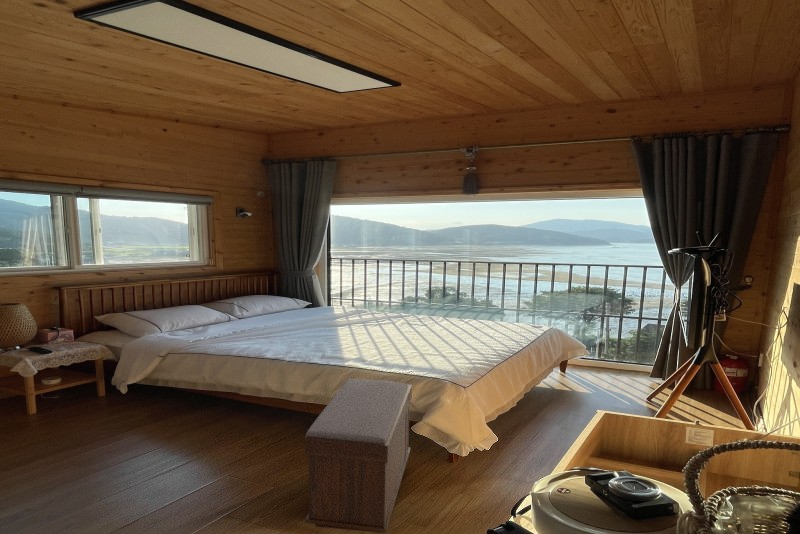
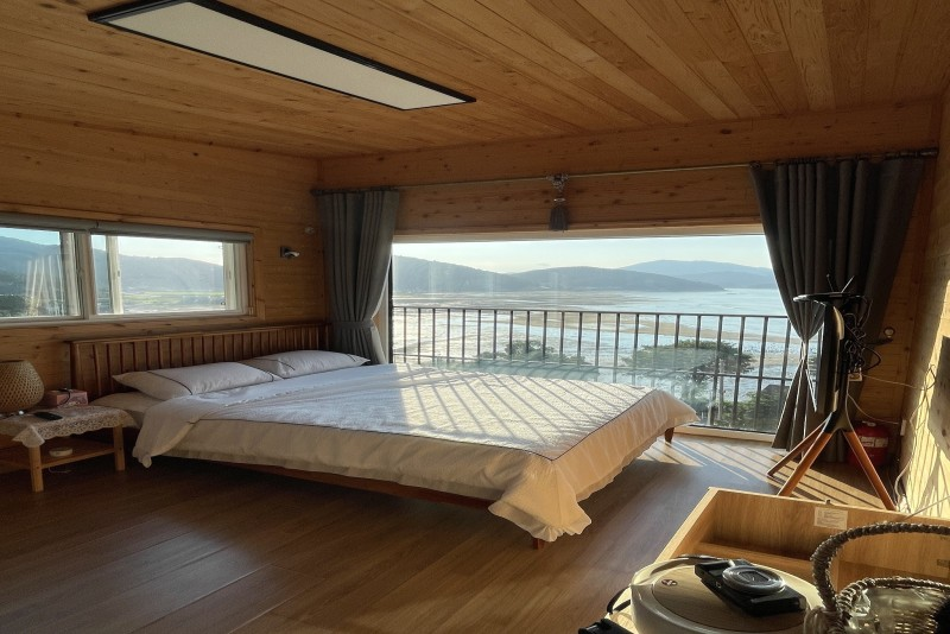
- bench [304,378,413,534]
